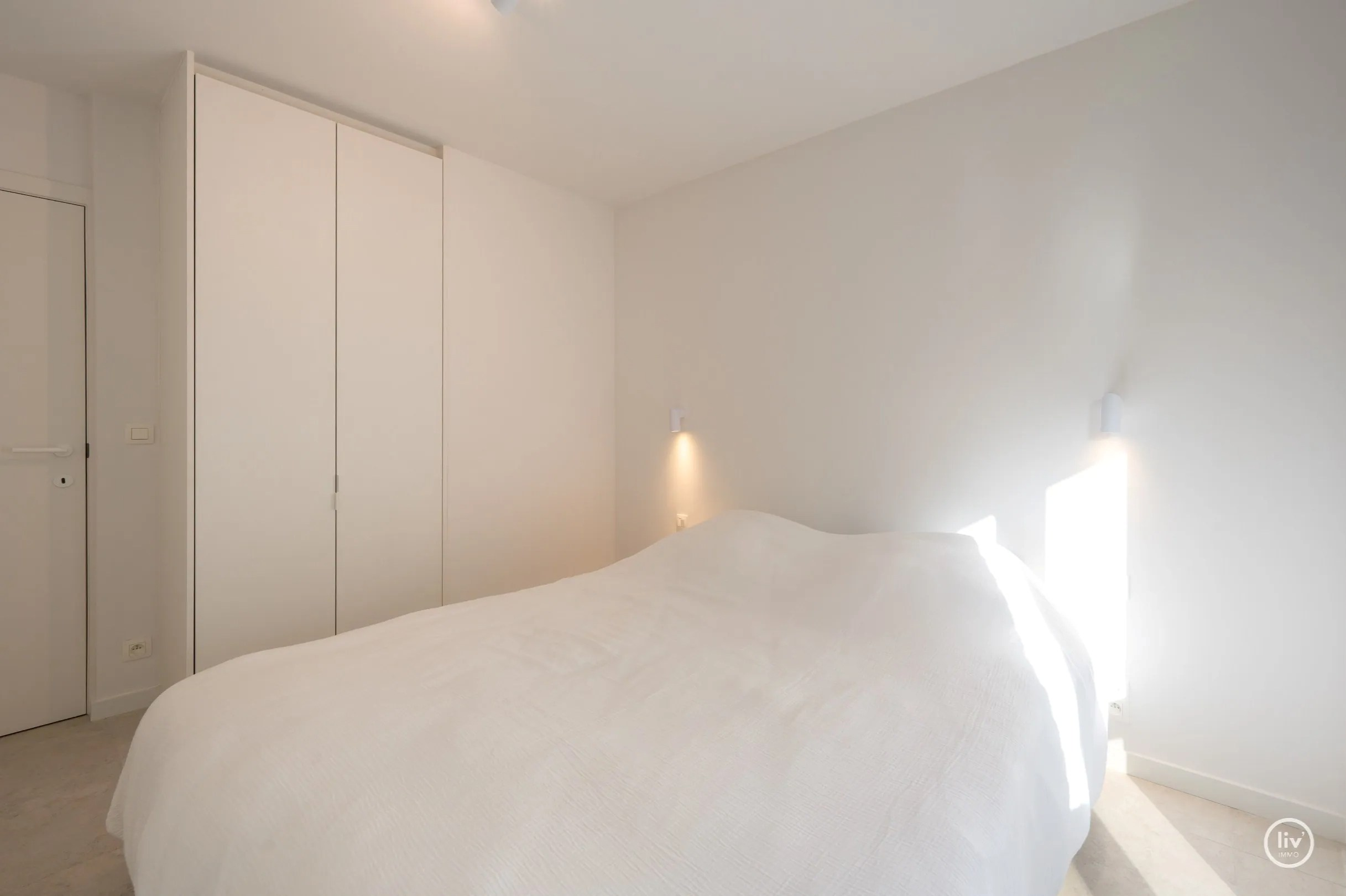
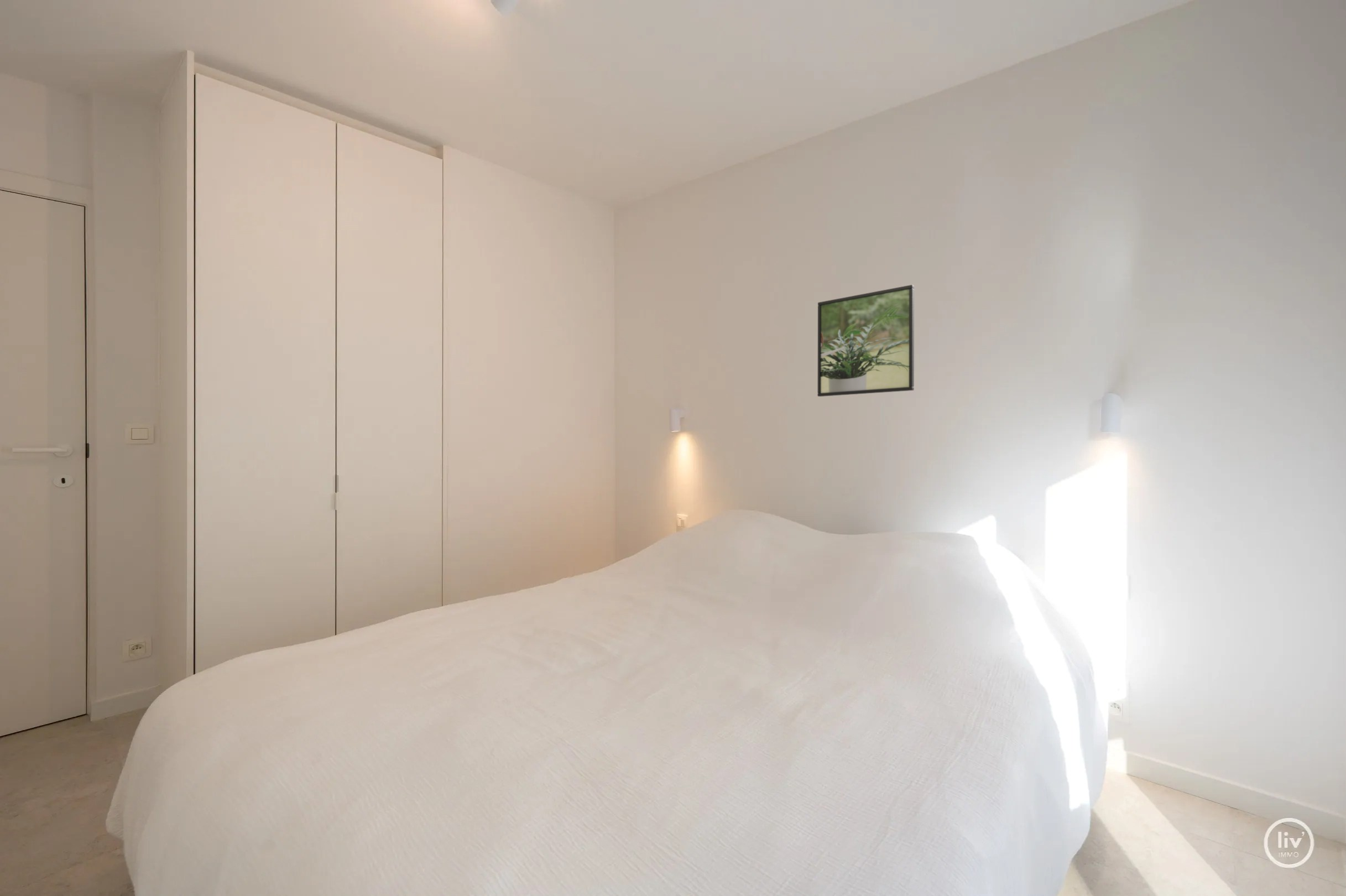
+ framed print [817,284,915,397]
